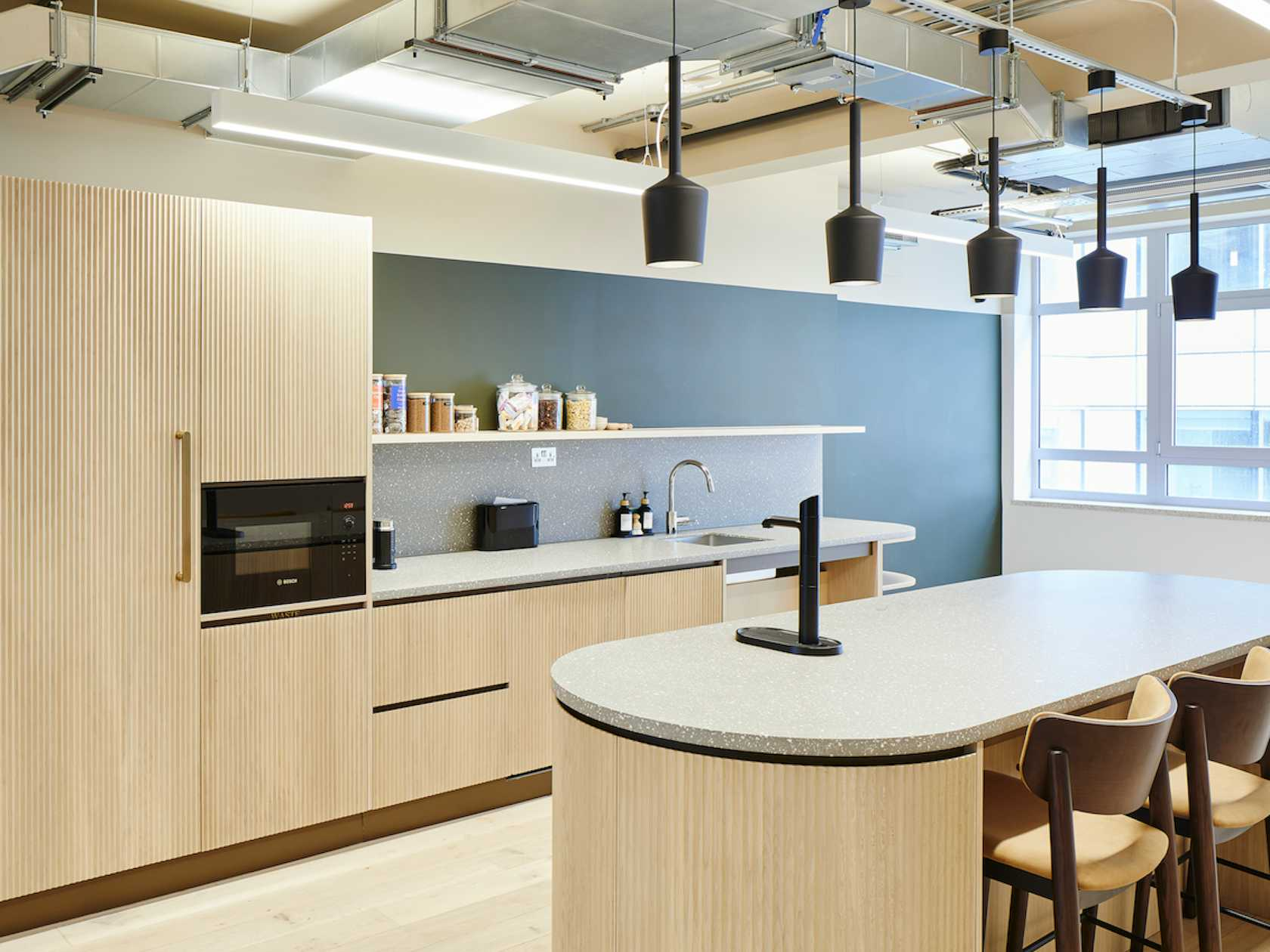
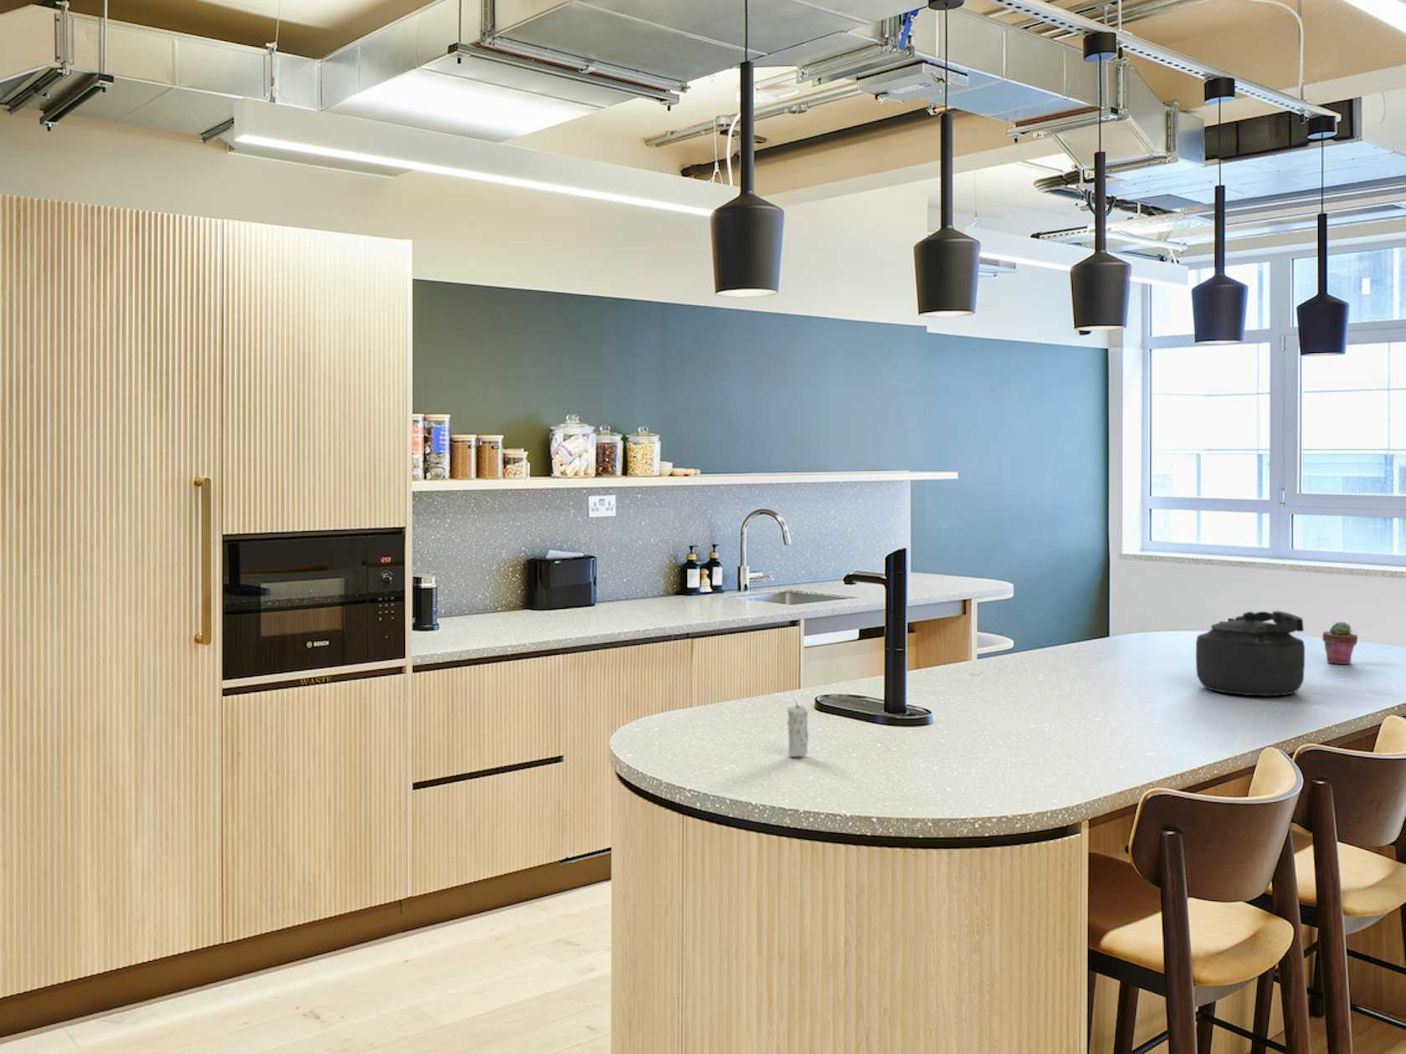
+ potted succulent [1322,621,1358,665]
+ kettle [1196,610,1305,696]
+ candle [787,696,809,758]
